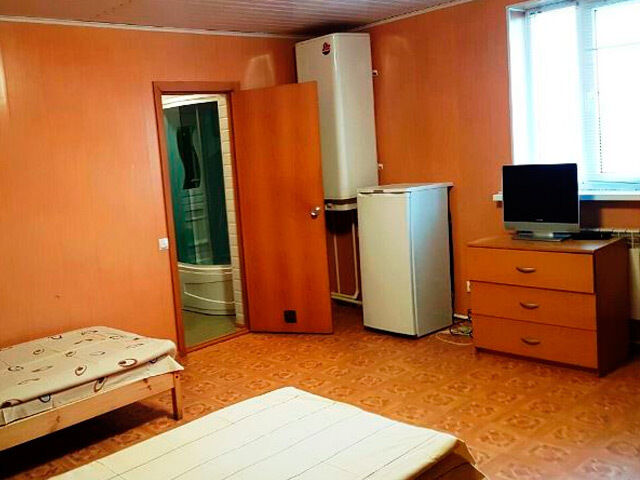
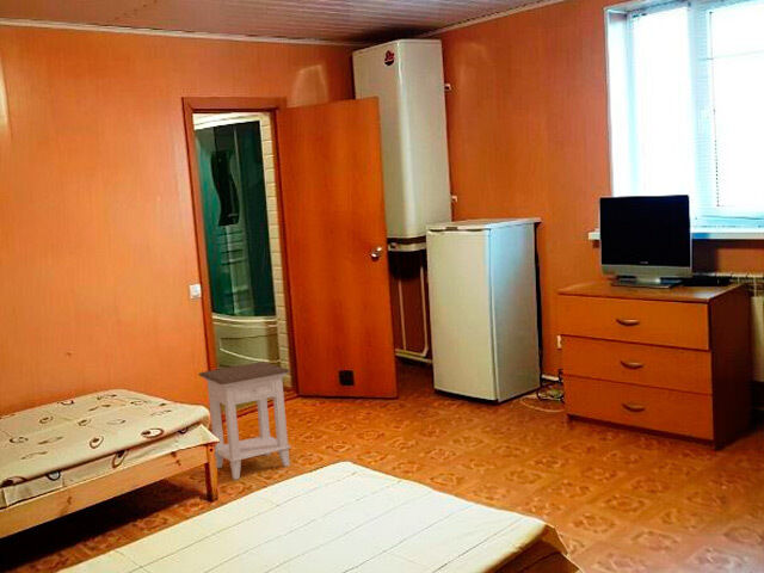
+ nightstand [197,361,292,481]
